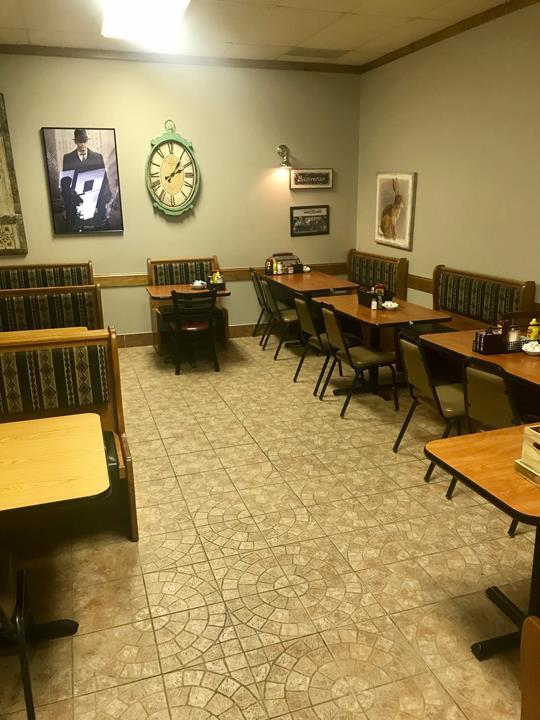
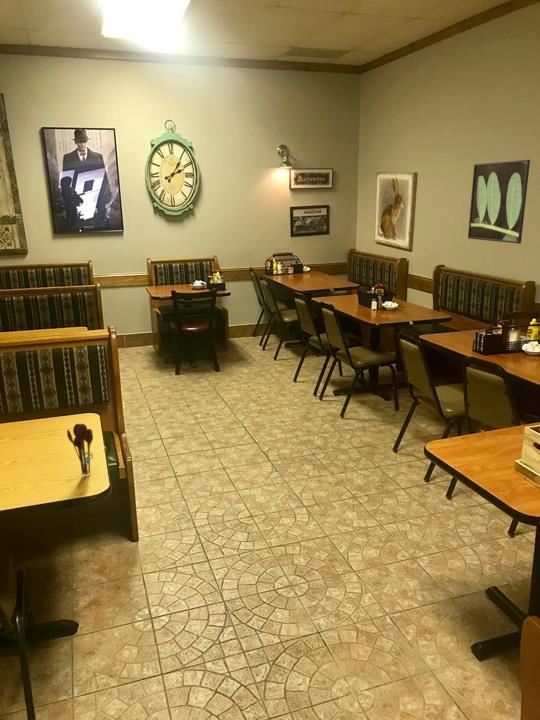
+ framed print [467,159,531,245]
+ utensil holder [66,423,94,476]
